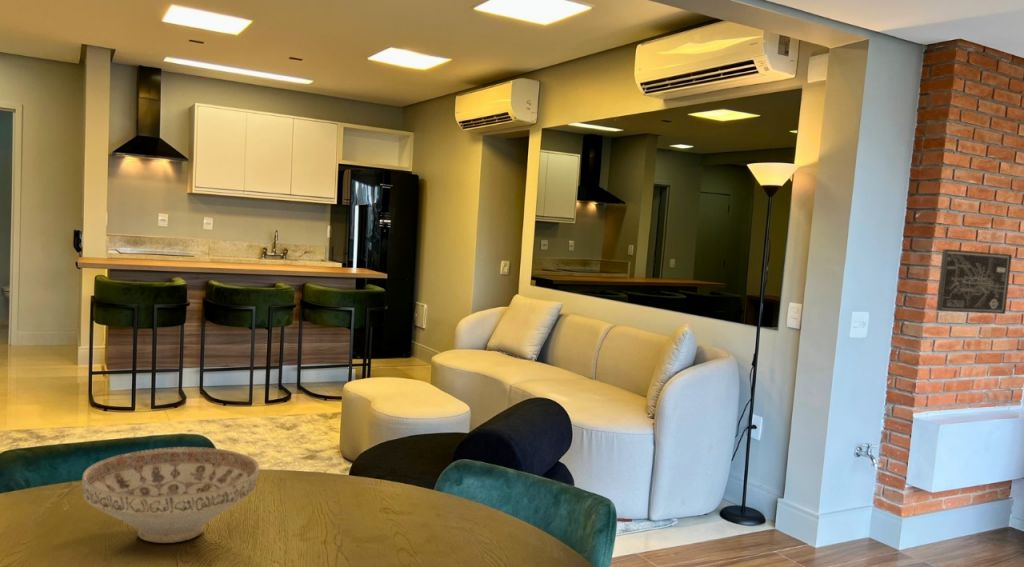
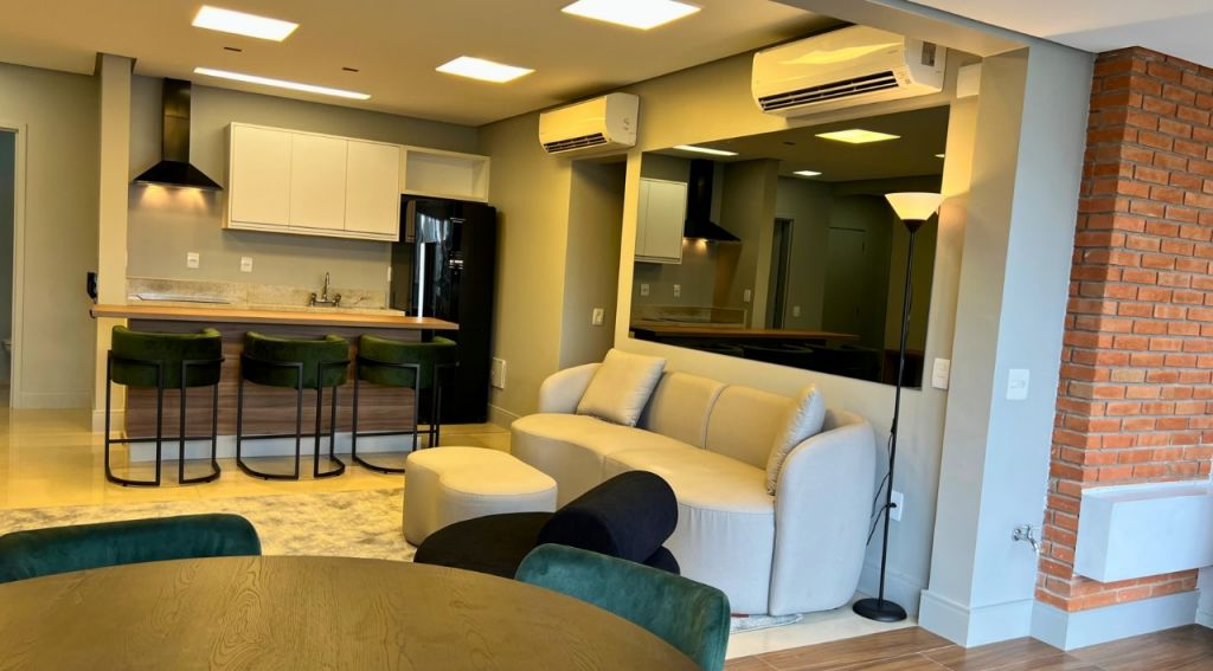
- decorative bowl [81,446,260,544]
- wall art [935,248,1013,315]
